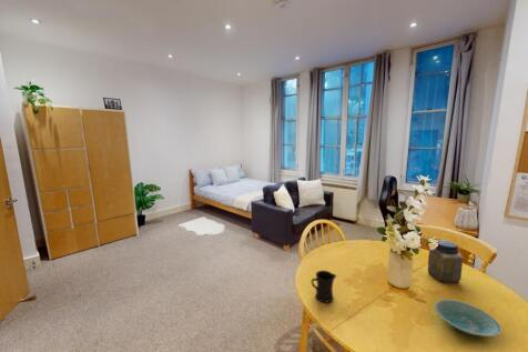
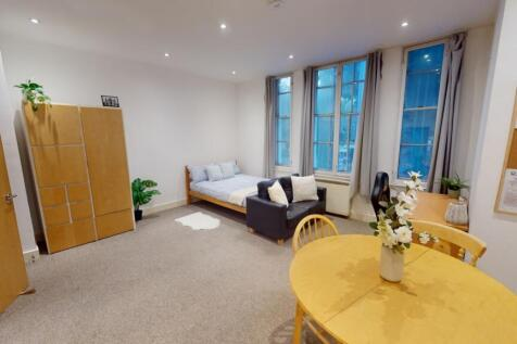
- mug [311,270,337,304]
- jar [427,240,465,284]
- bowl [434,299,502,338]
